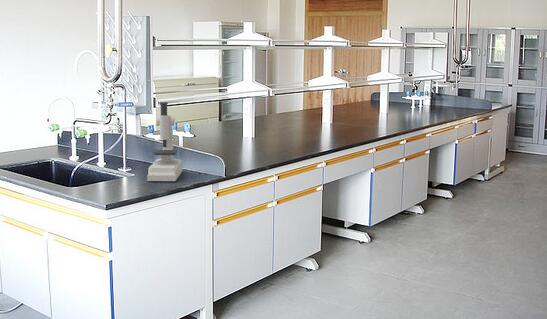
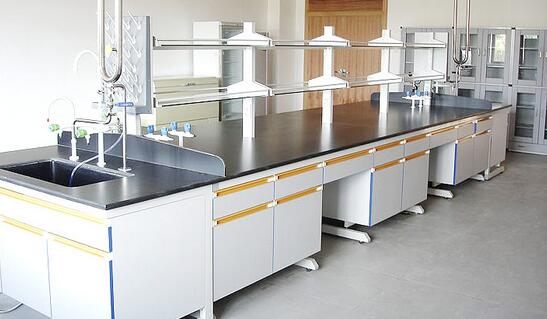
- microscope [146,101,183,182]
